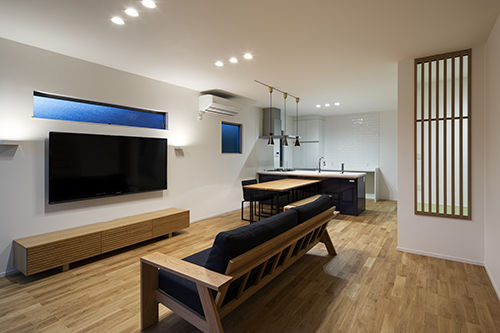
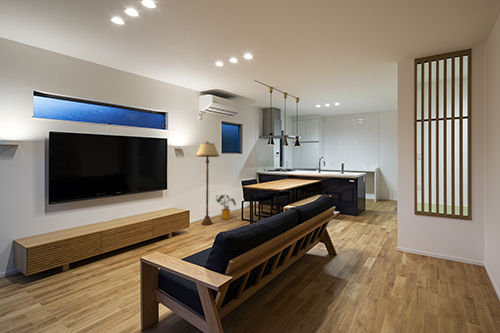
+ floor lamp [195,141,220,226]
+ house plant [213,193,237,221]
